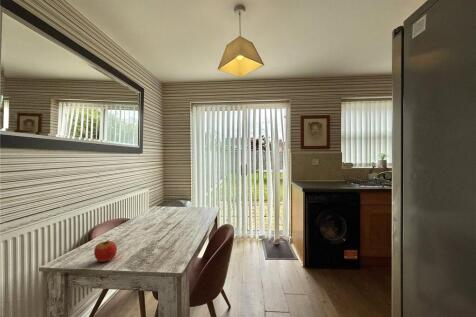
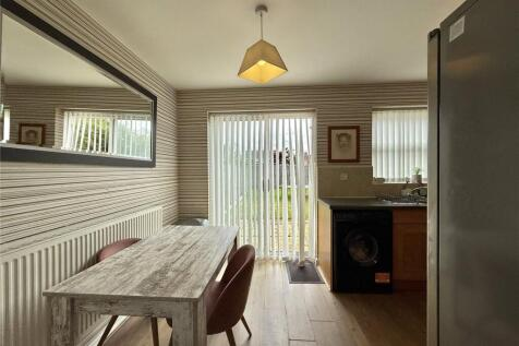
- apple [93,239,118,263]
